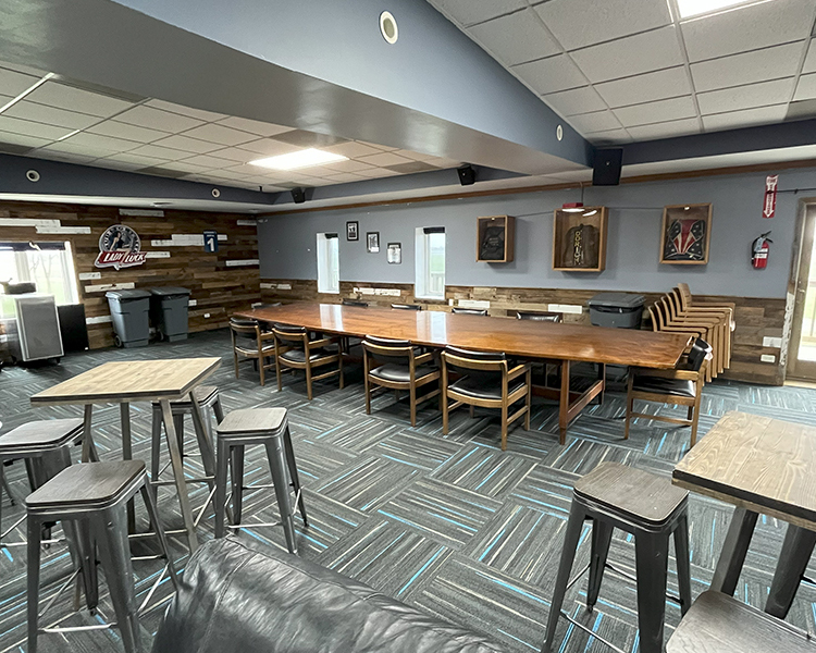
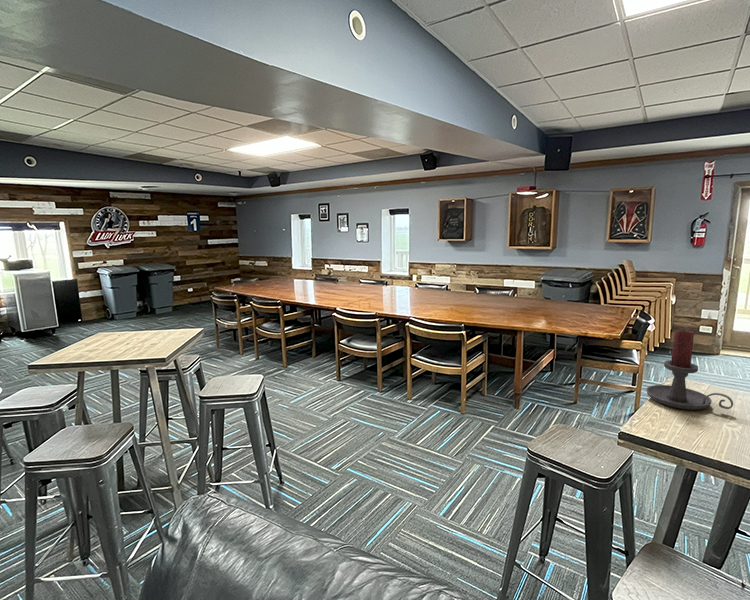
+ candle holder [645,330,734,411]
